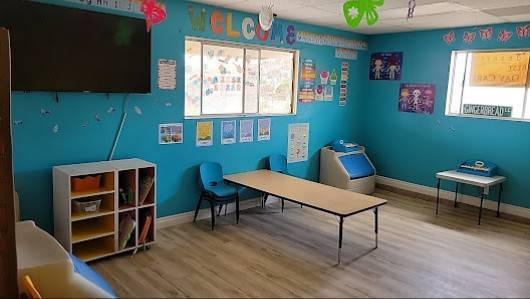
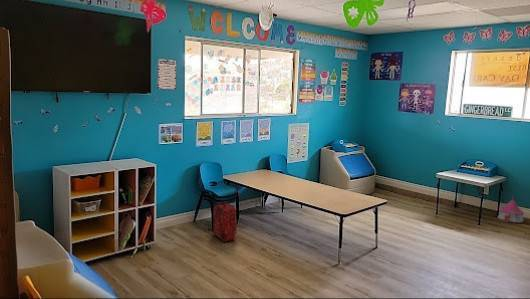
+ backpack [206,200,238,243]
+ toy house [496,196,525,224]
